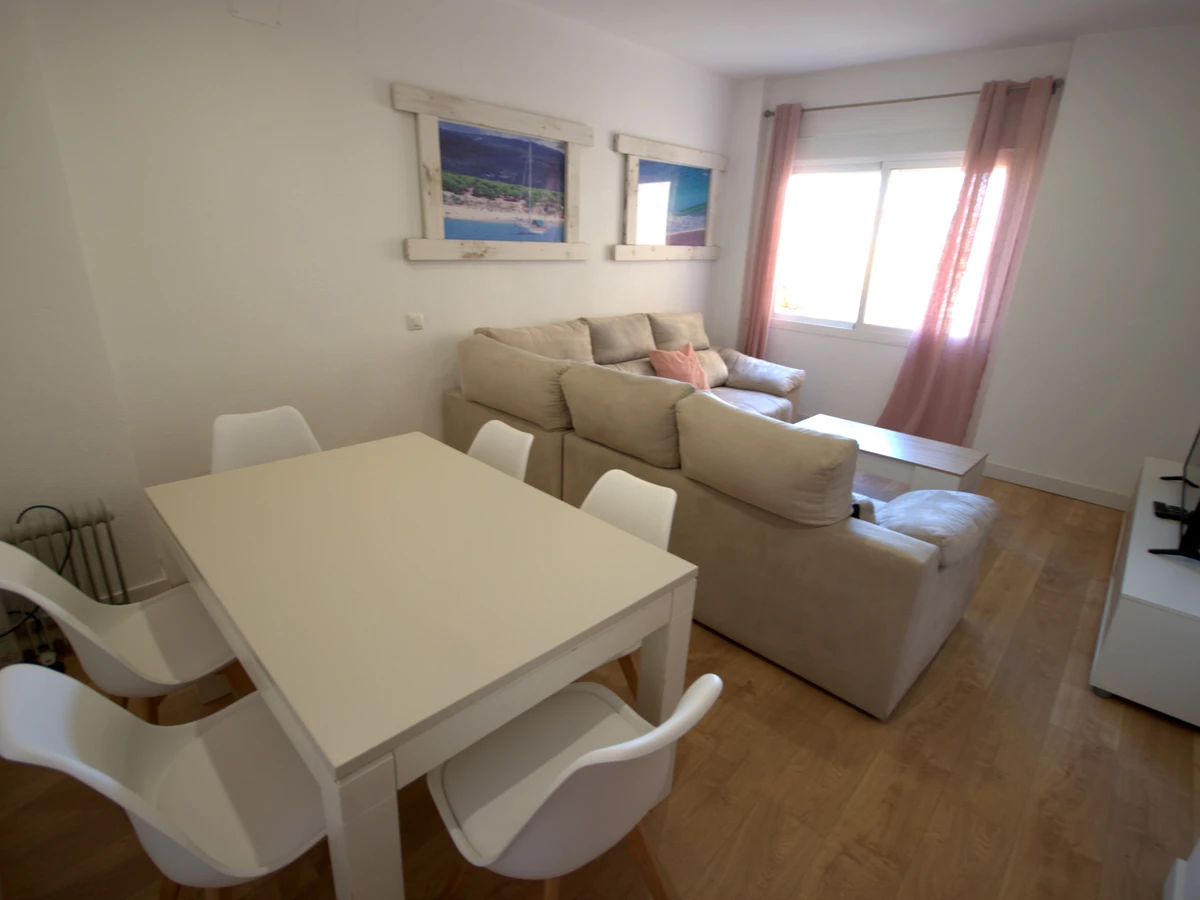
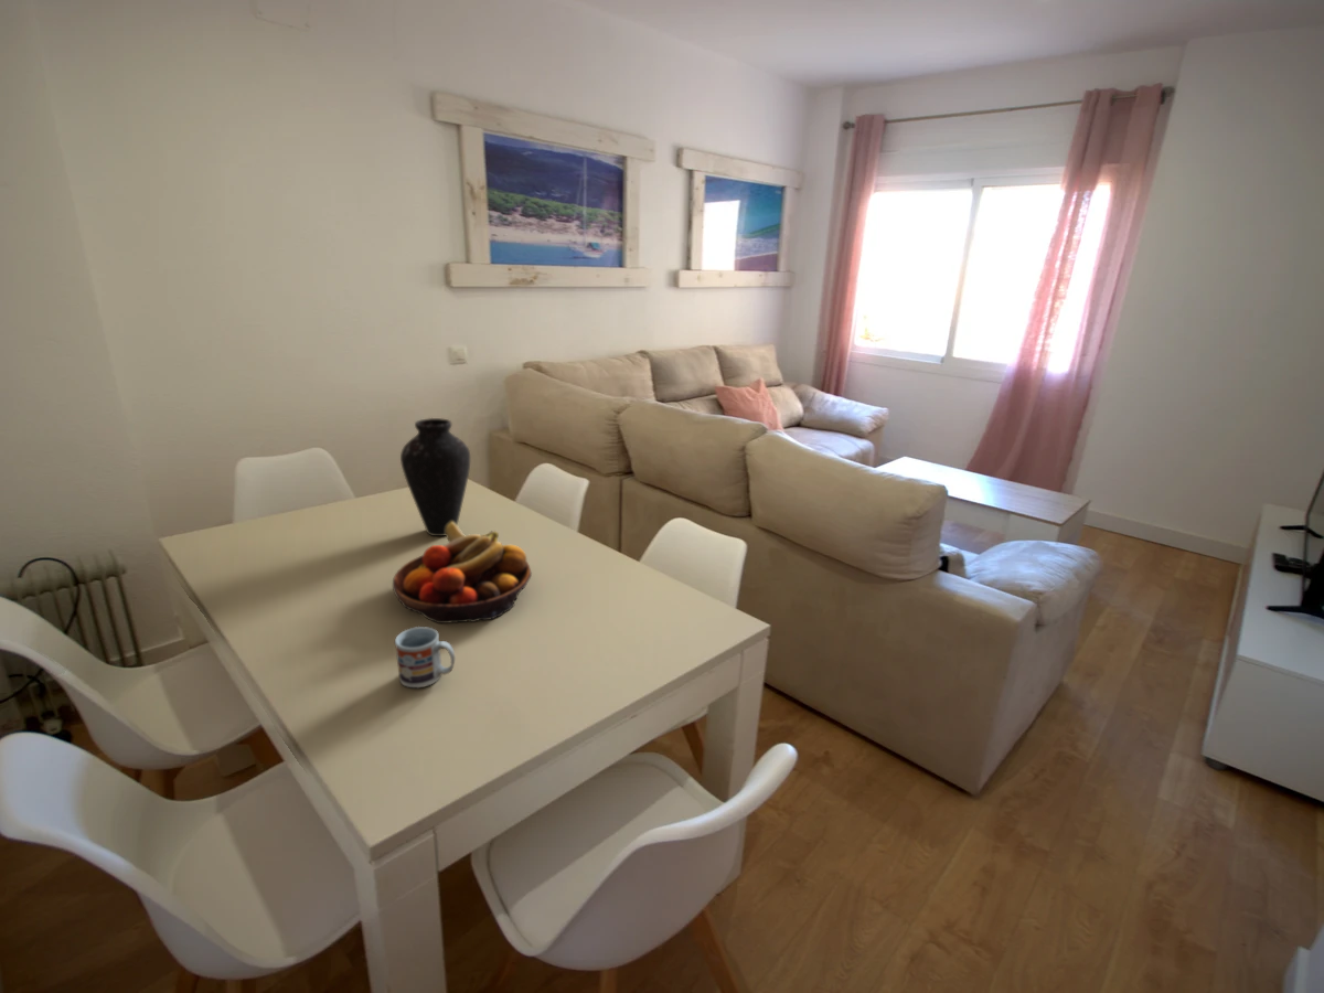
+ cup [394,626,456,690]
+ vase [399,417,471,537]
+ fruit bowl [392,521,533,624]
